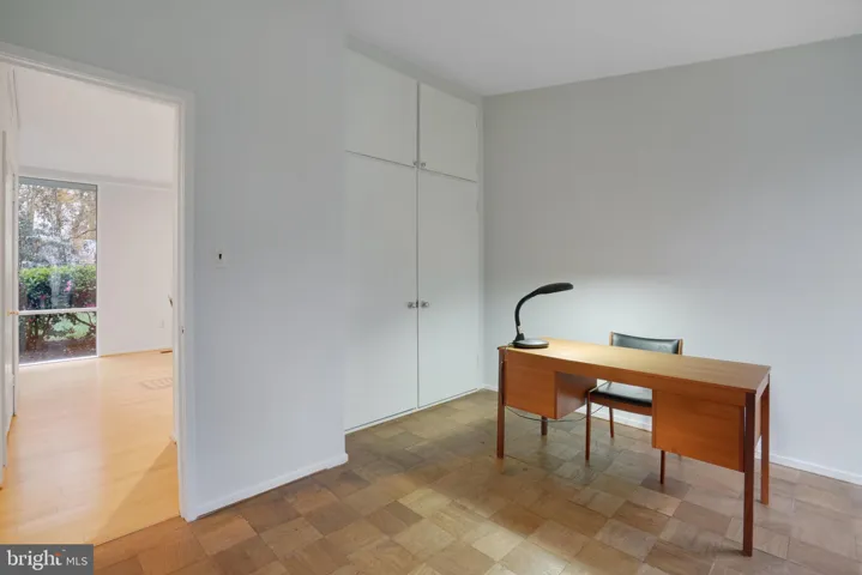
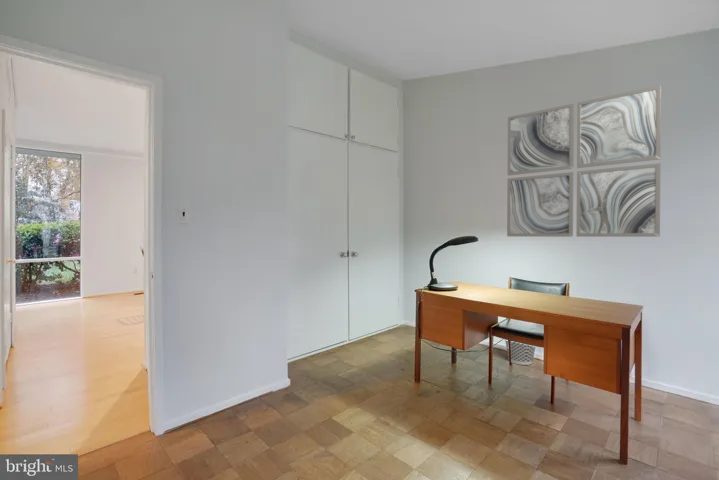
+ wall art [506,84,662,238]
+ wastebasket [504,339,537,366]
